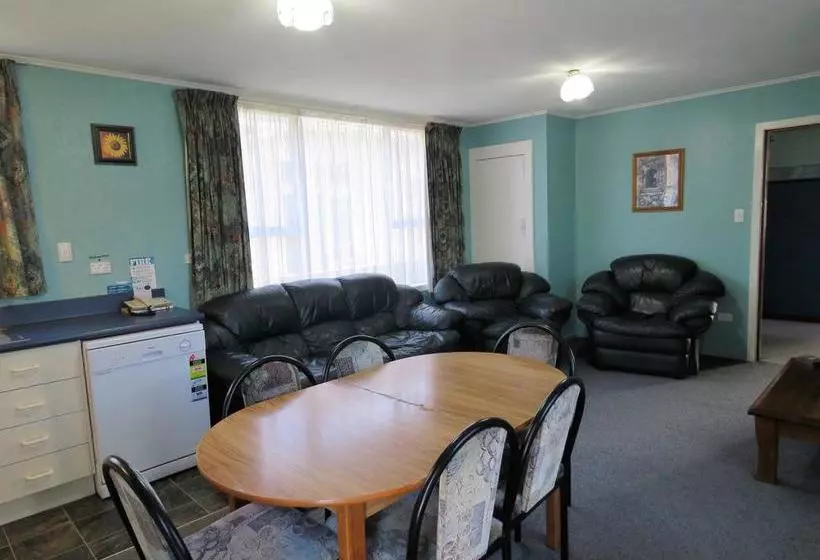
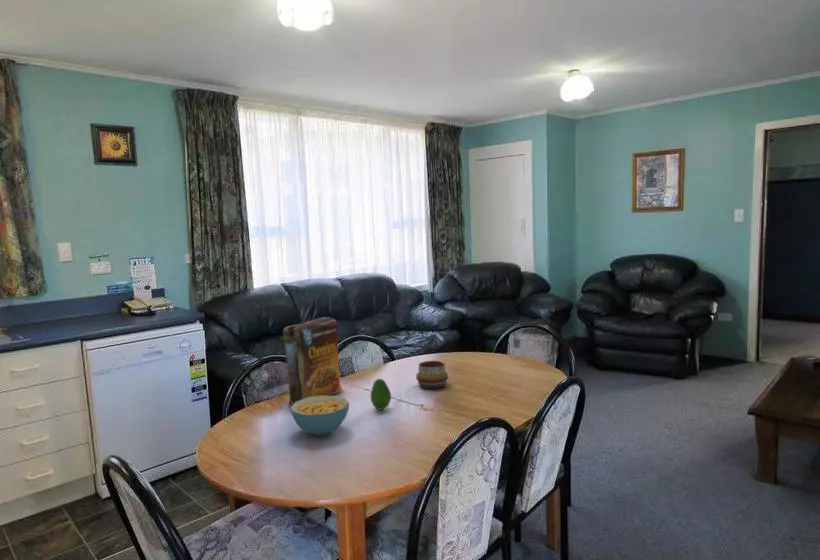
+ decorative bowl [415,360,449,389]
+ fruit [370,378,392,411]
+ cereal bowl [289,395,350,436]
+ cereal box [282,316,345,406]
